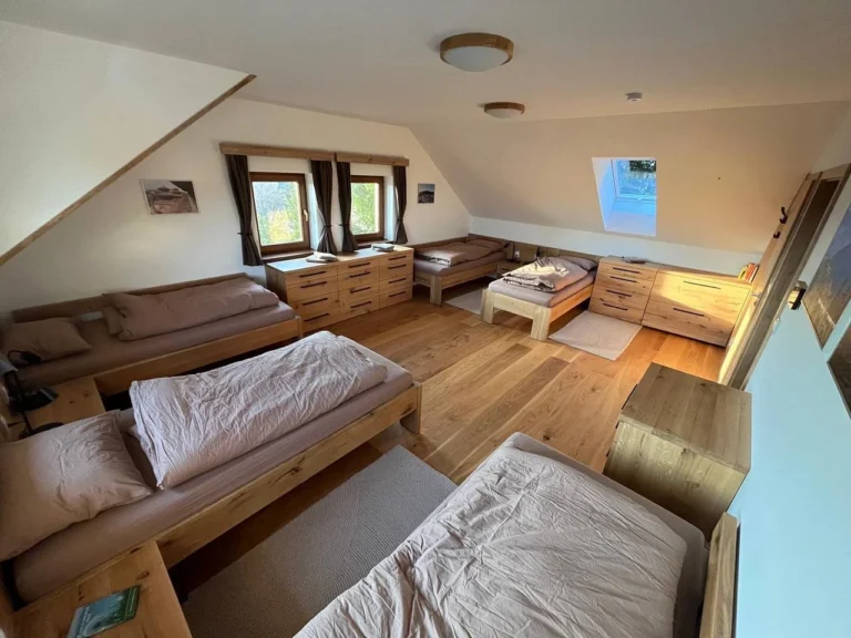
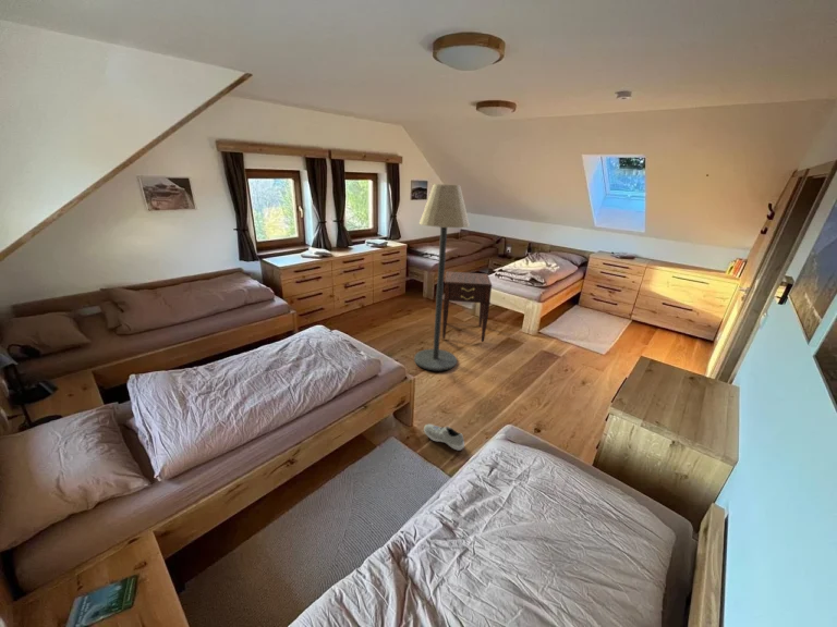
+ sneaker [423,423,465,452]
+ floor lamp [413,183,471,372]
+ nightstand [441,270,494,343]
